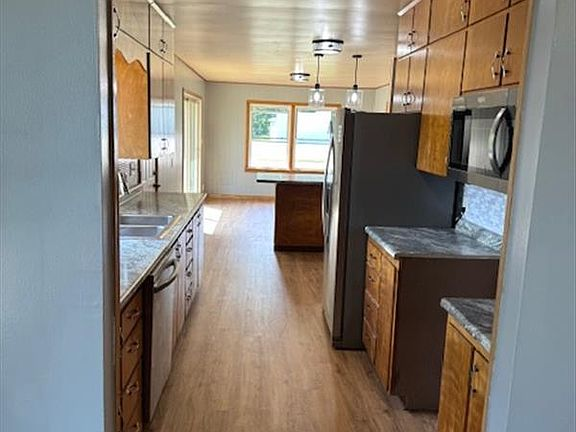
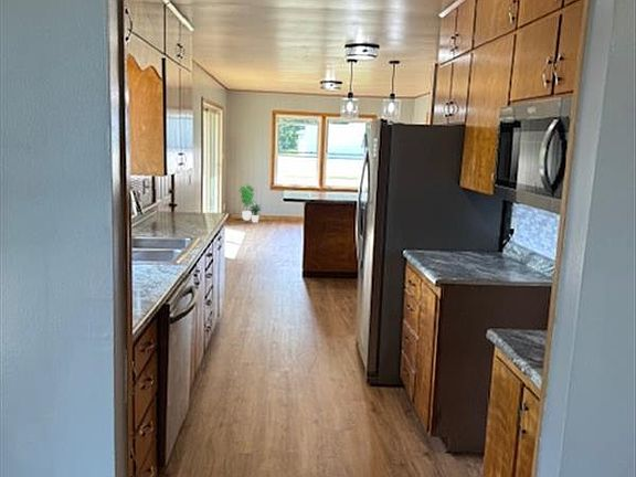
+ potted plant [237,183,263,224]
